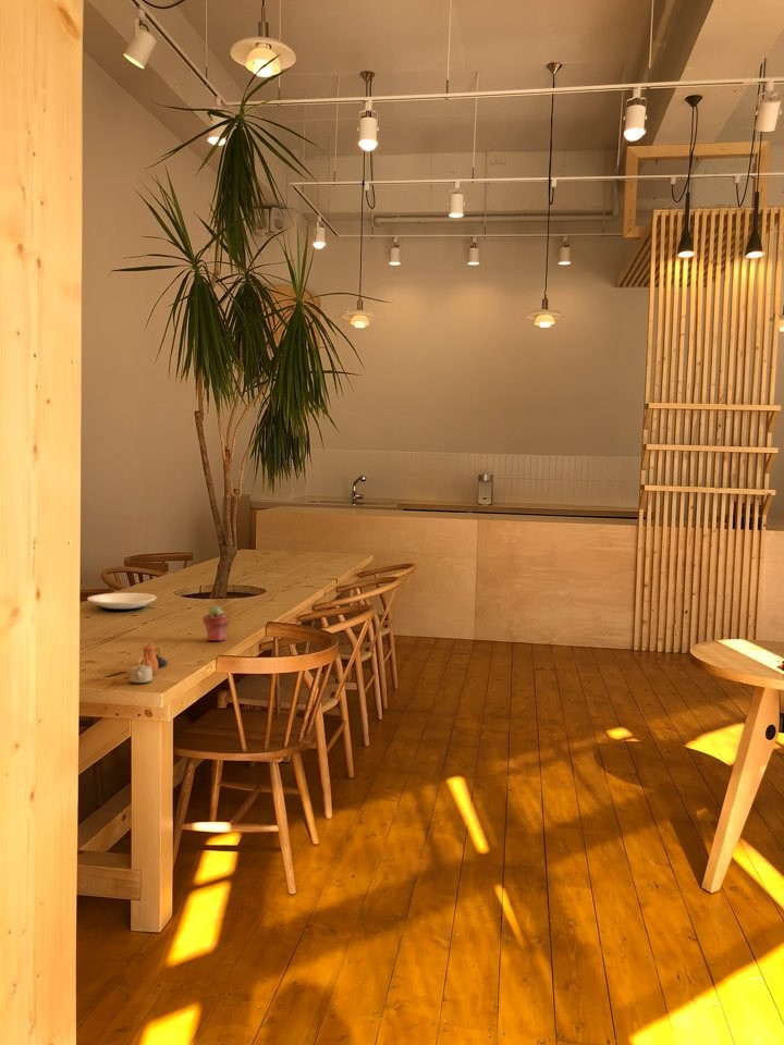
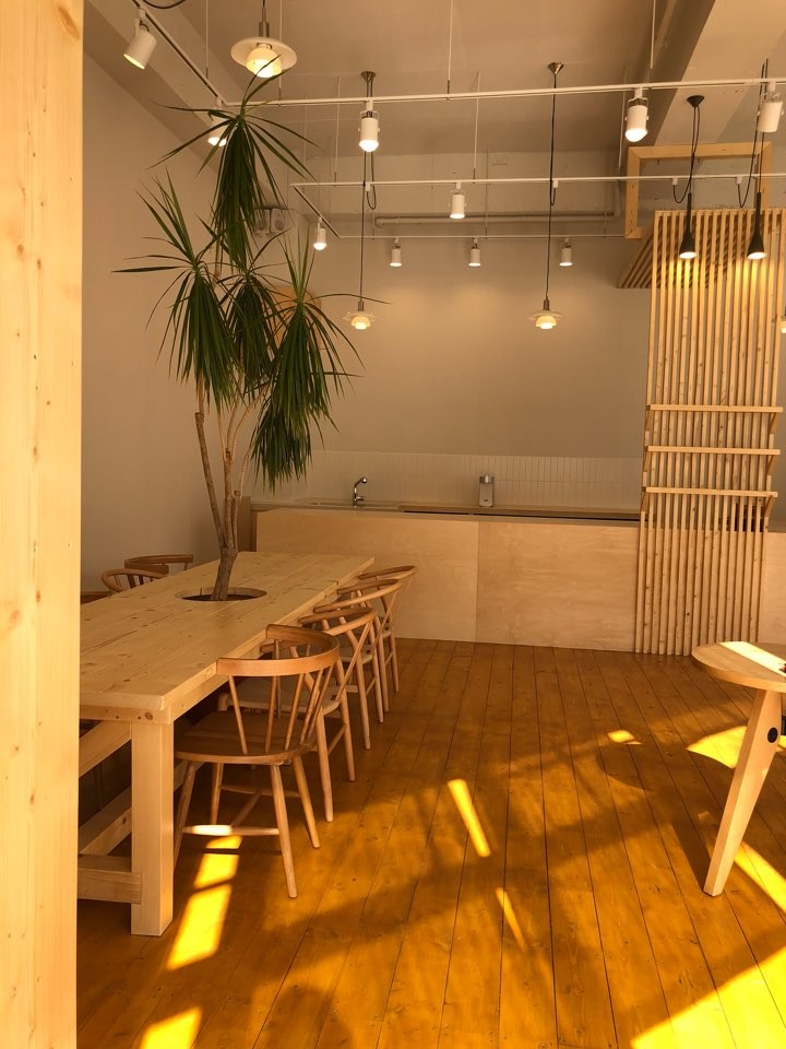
- potted succulent [201,604,231,642]
- teapot [128,641,169,684]
- plate [86,592,158,612]
